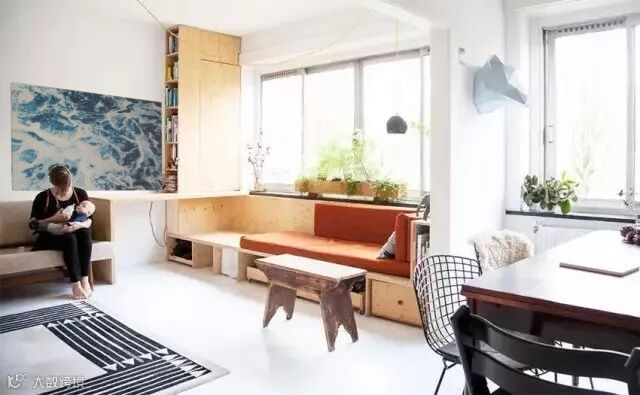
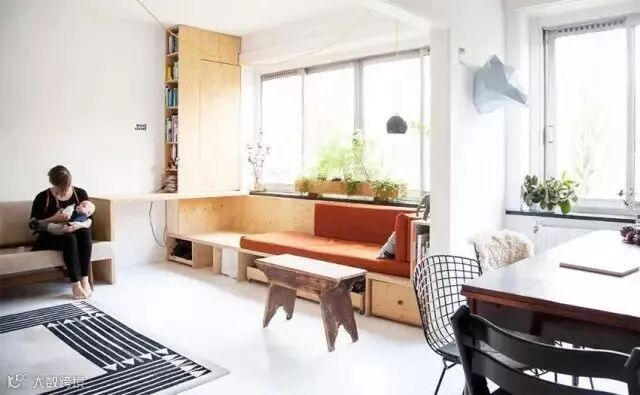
- wall art [9,81,163,192]
